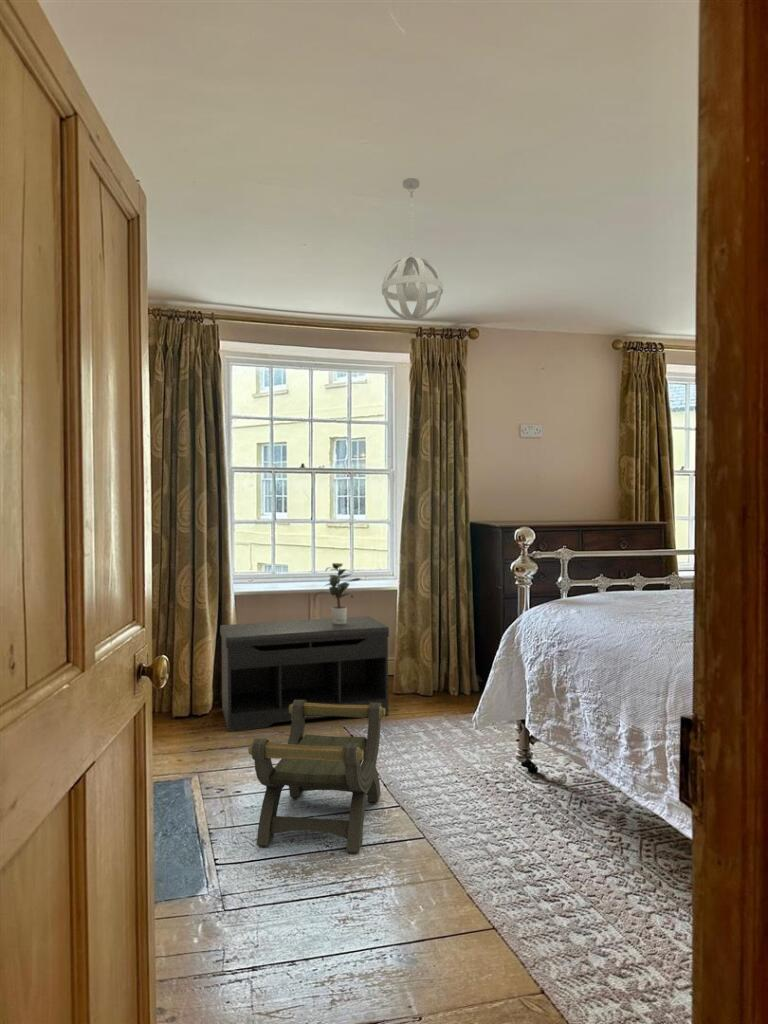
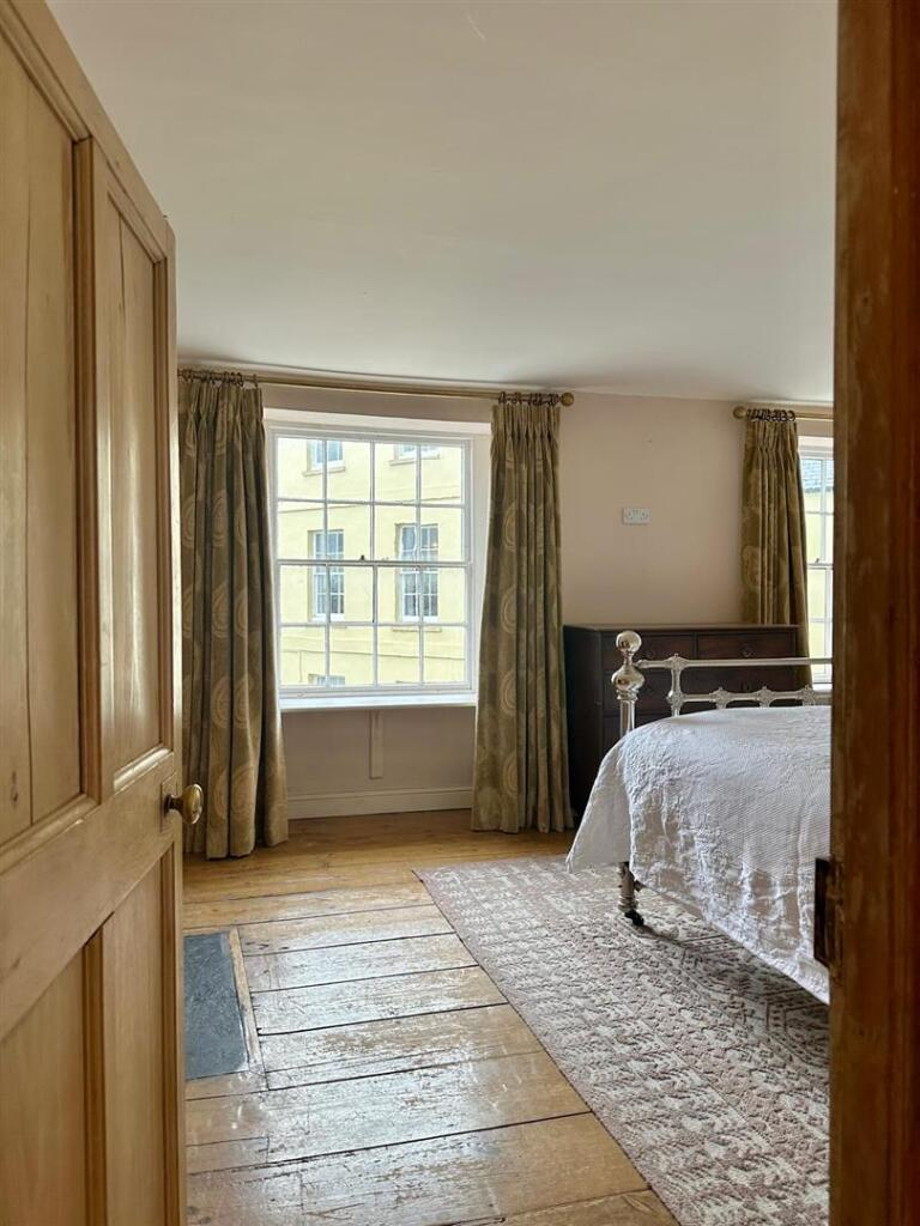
- bench [219,615,390,733]
- potted plant [314,562,362,624]
- stool [247,700,386,855]
- pendant light [381,177,444,321]
